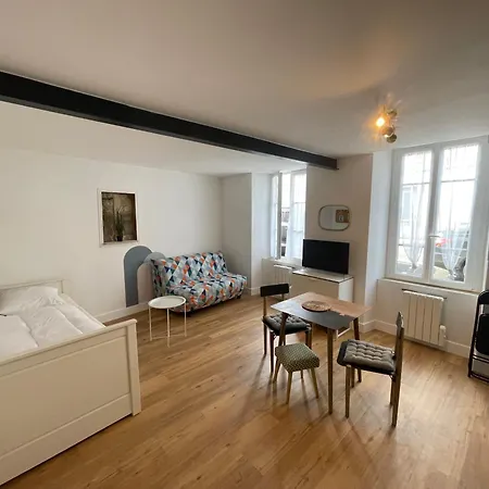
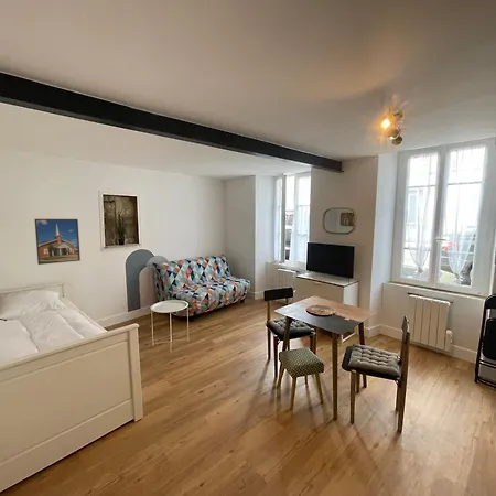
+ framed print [34,218,82,266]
